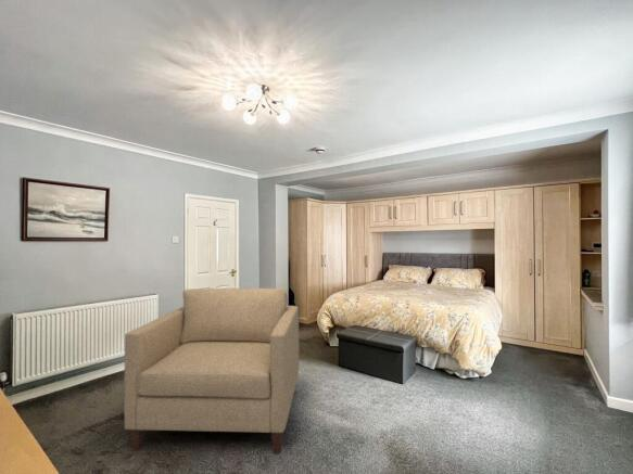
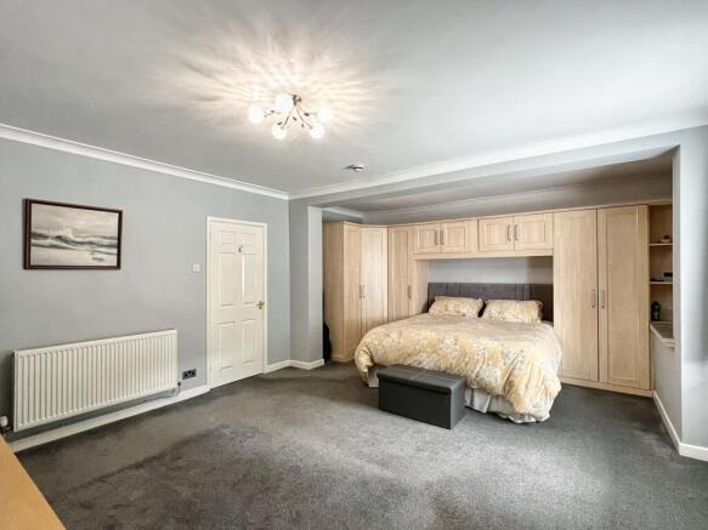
- chair [123,287,300,456]
